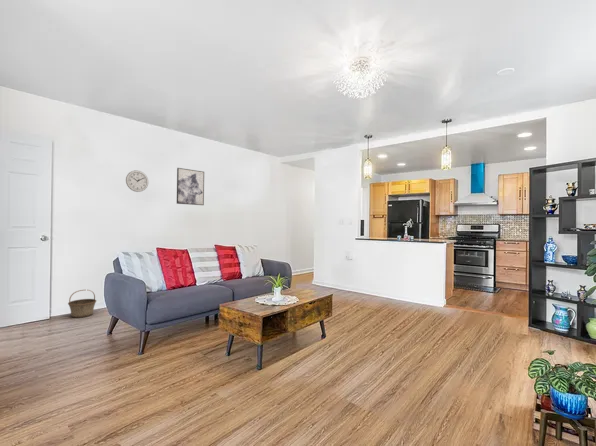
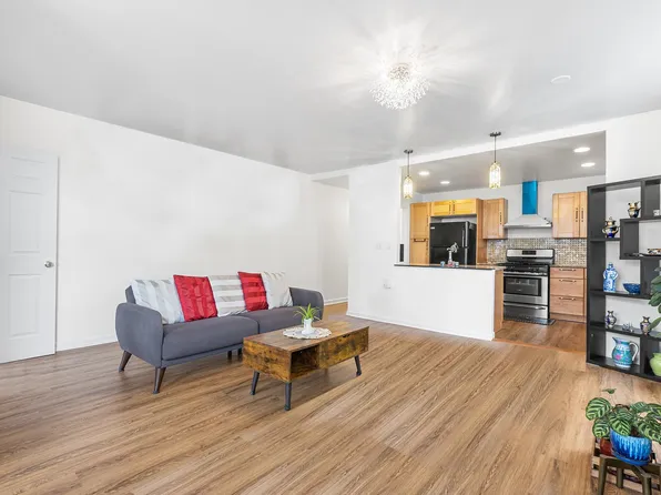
- basket [67,289,97,319]
- wall art [176,167,205,206]
- wall clock [125,169,149,193]
